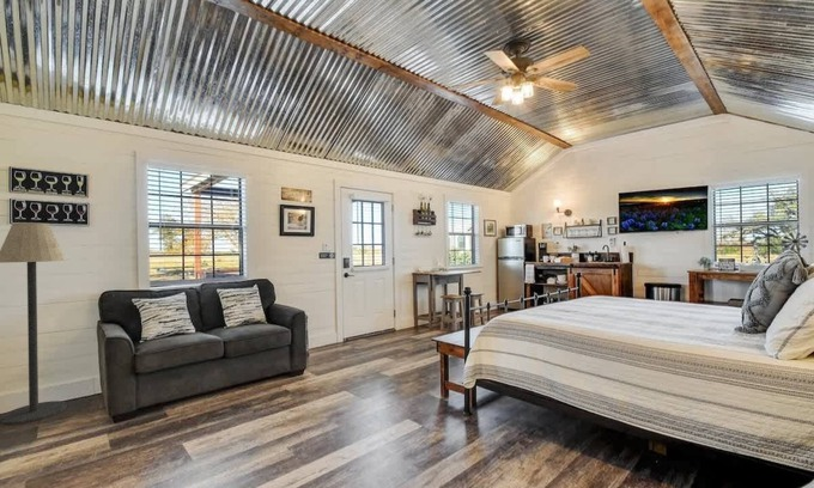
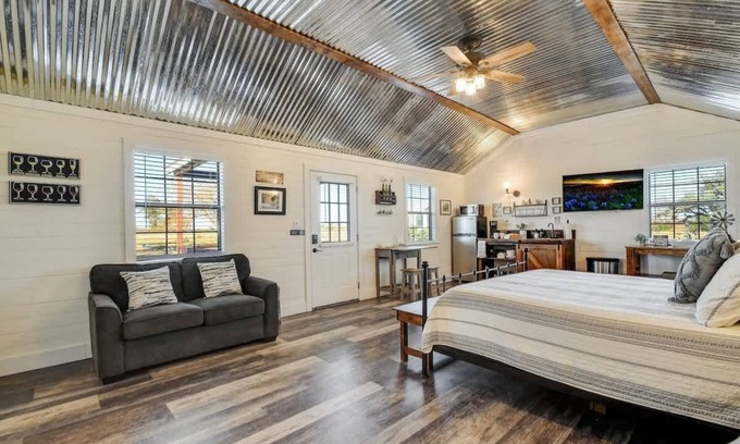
- floor lamp [0,221,68,426]
